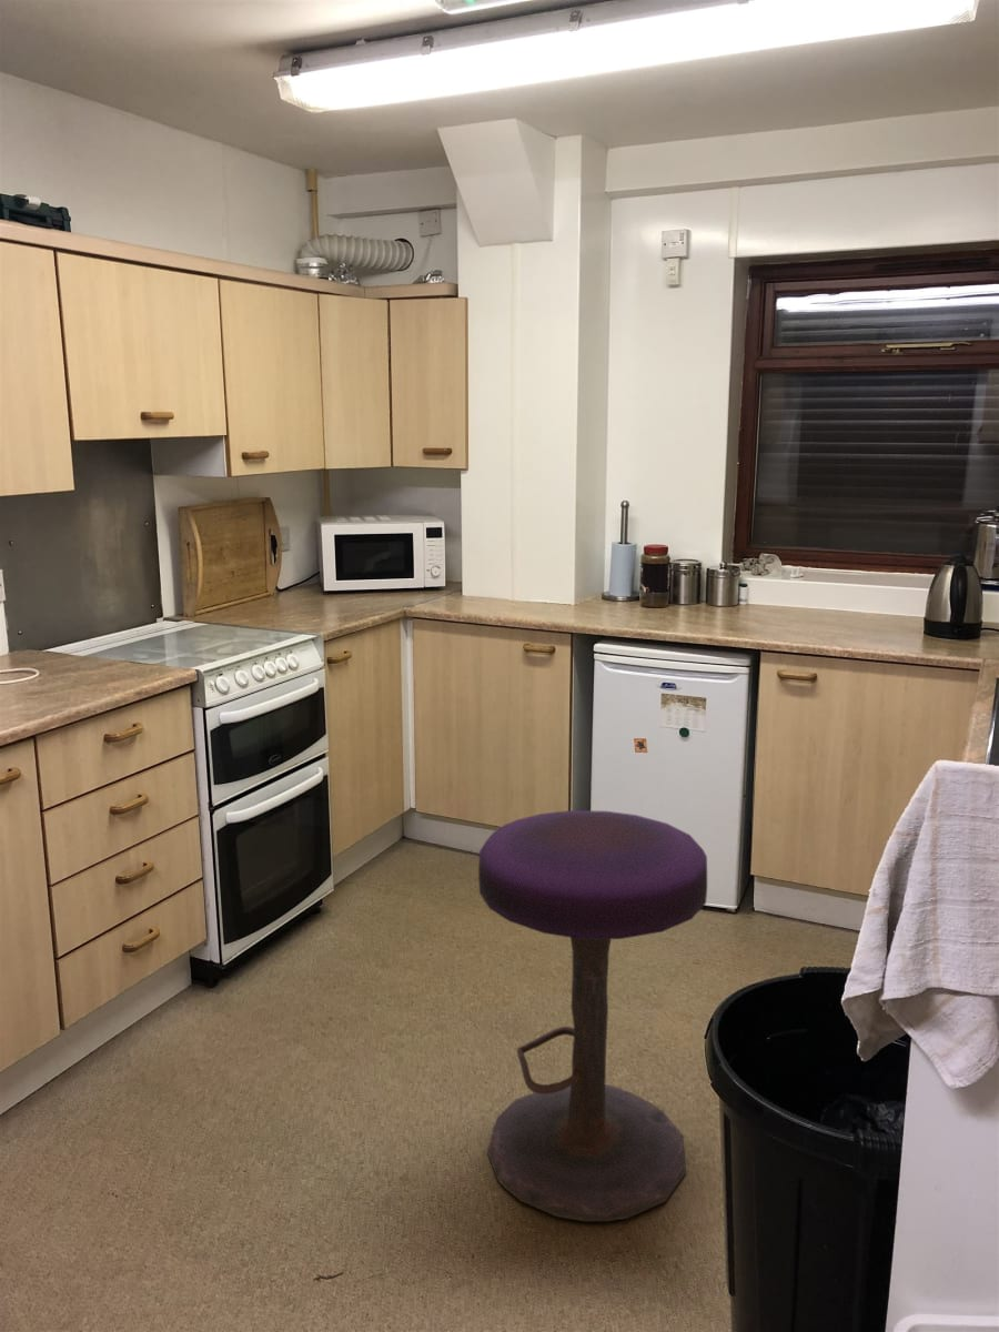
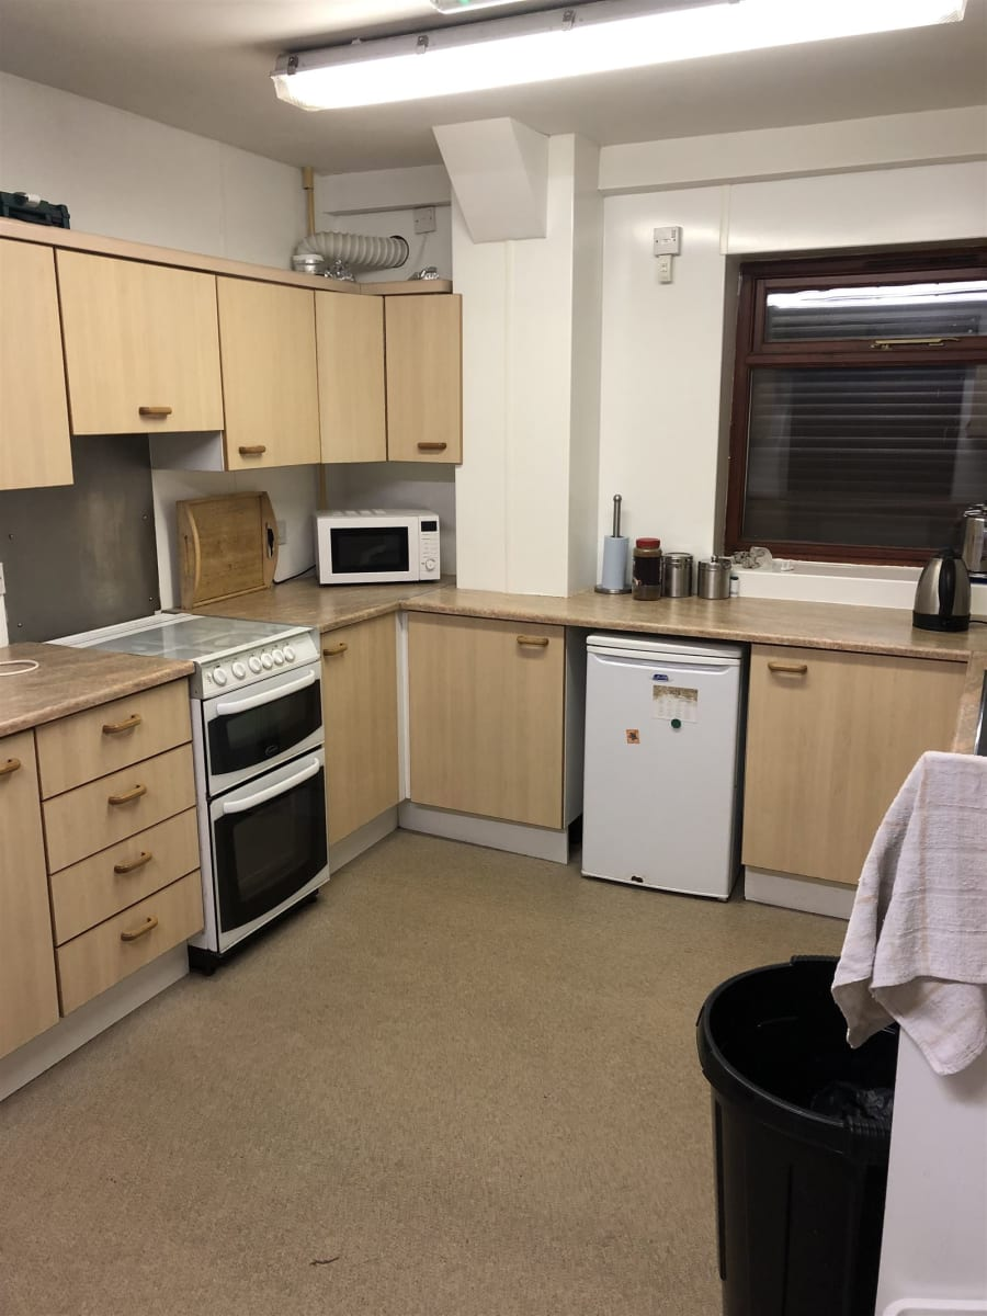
- stool [477,809,708,1222]
